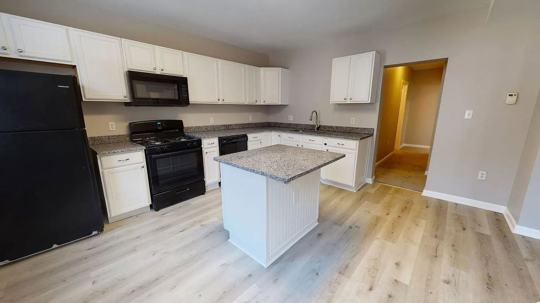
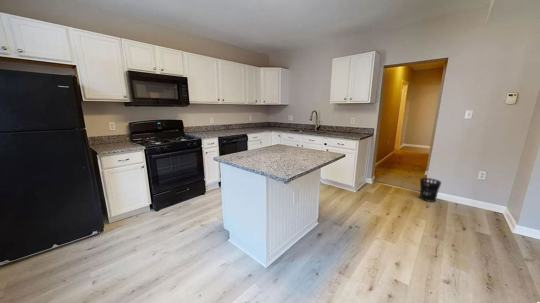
+ wastebasket [419,177,442,203]
